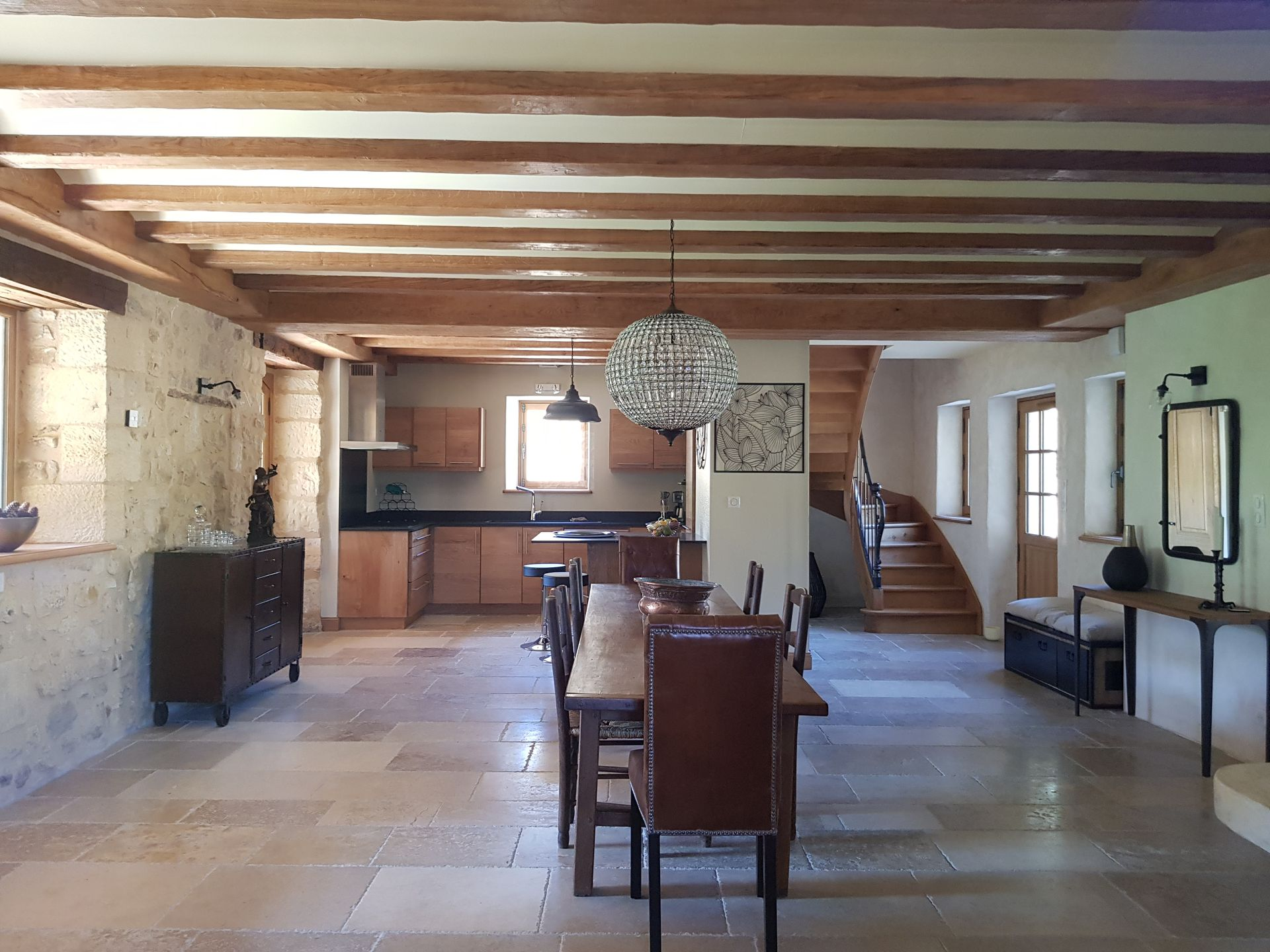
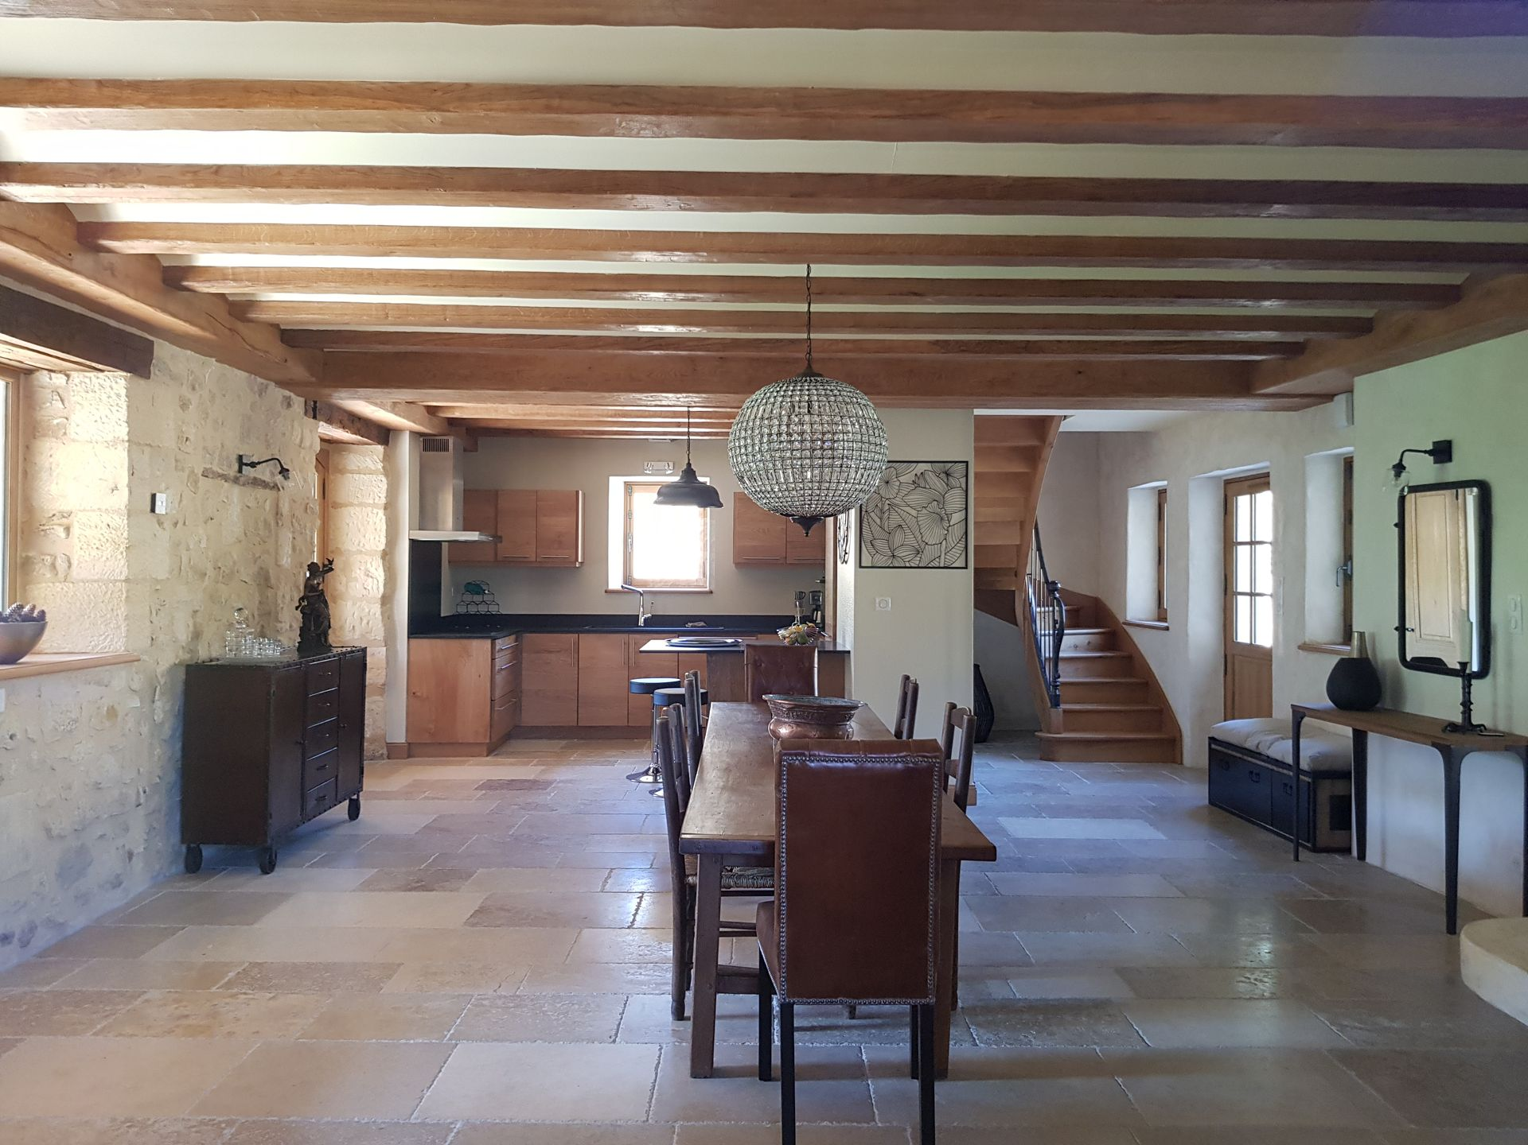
- planter [984,625,1001,641]
